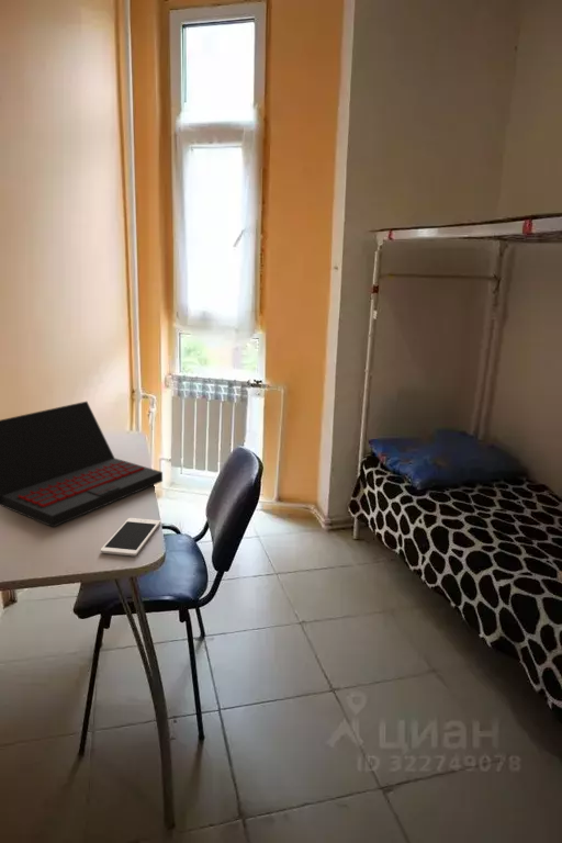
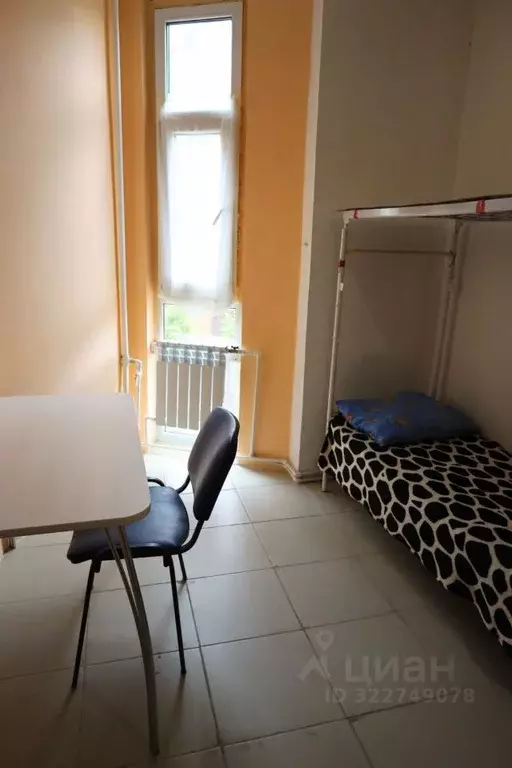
- cell phone [100,517,161,557]
- laptop [0,401,164,528]
